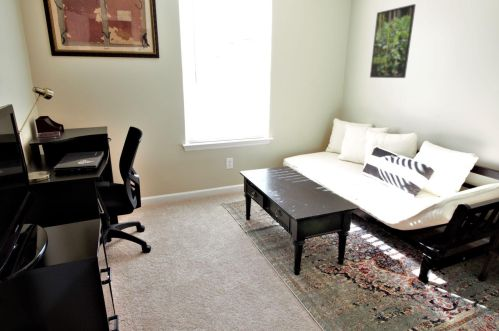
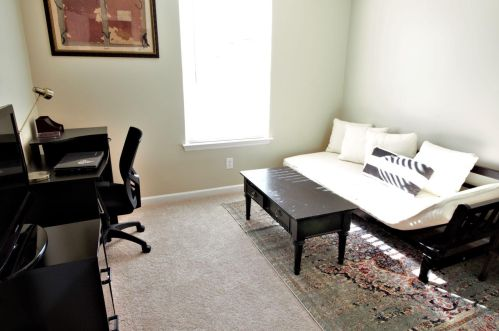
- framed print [369,3,417,79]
